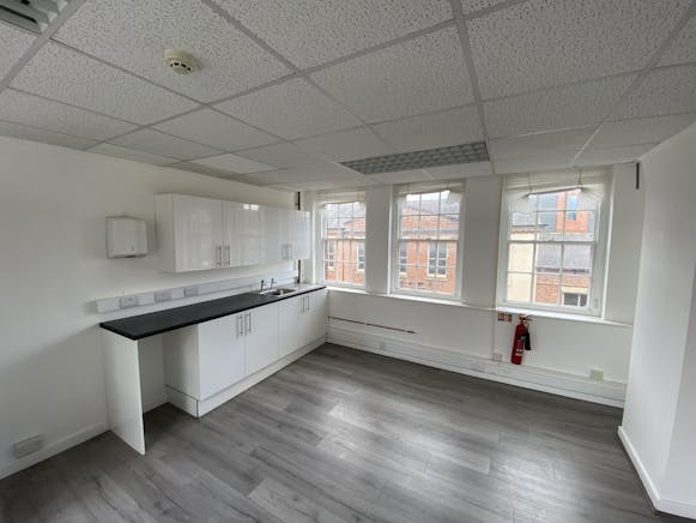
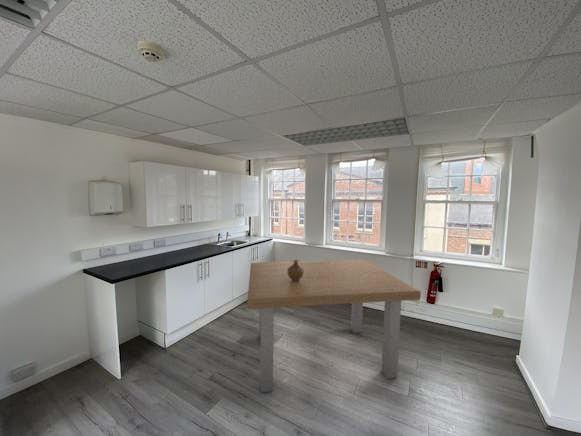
+ dining table [246,259,422,393]
+ ceramic jug [287,259,304,282]
